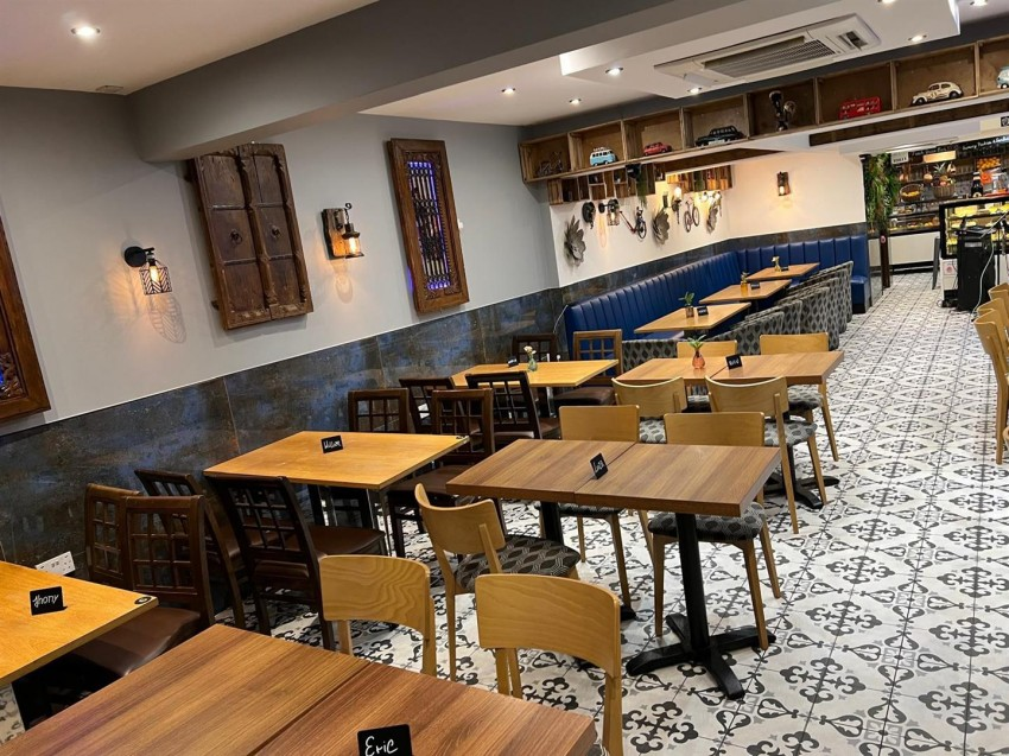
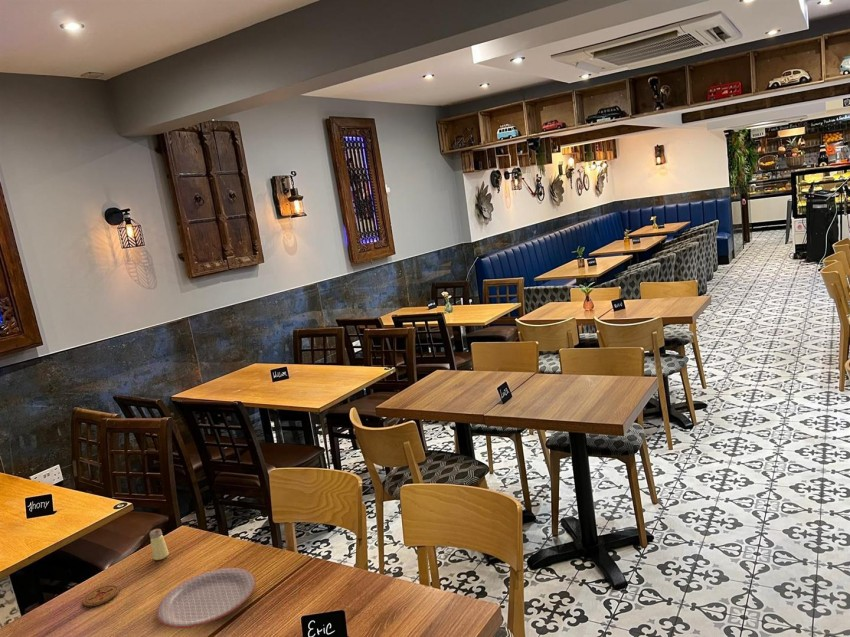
+ plate [156,567,257,629]
+ saltshaker [149,528,170,561]
+ coaster [82,584,120,608]
